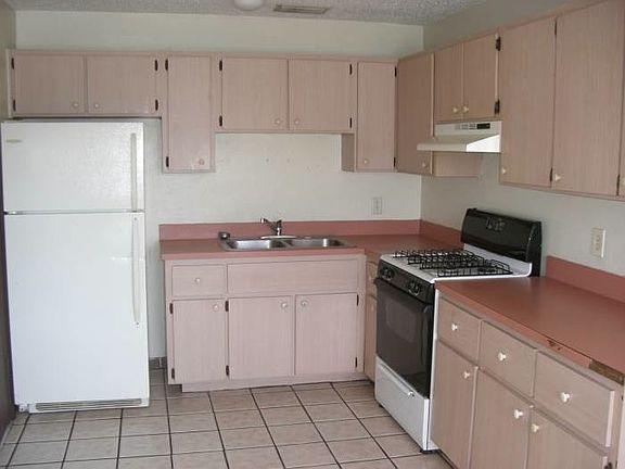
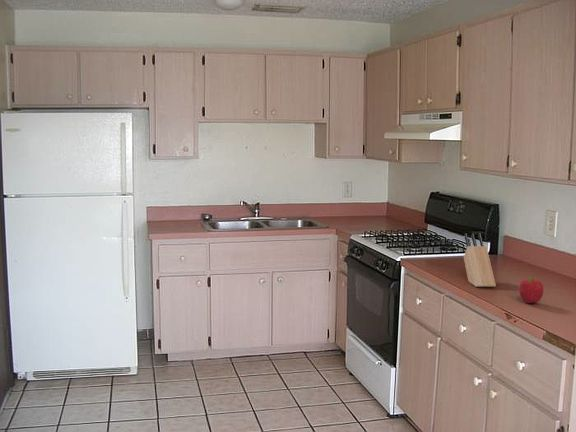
+ fruit [518,277,544,304]
+ knife block [463,232,497,288]
